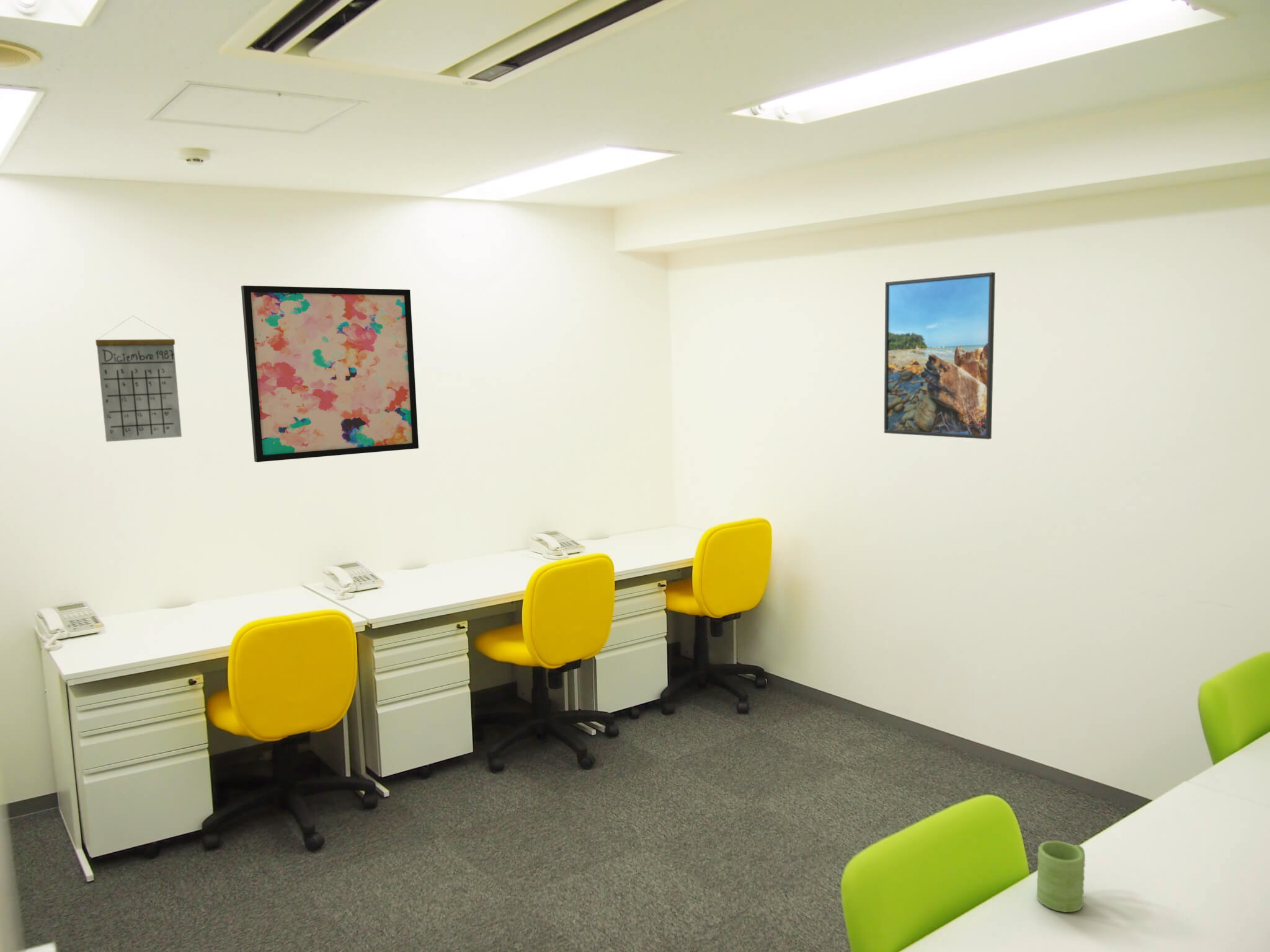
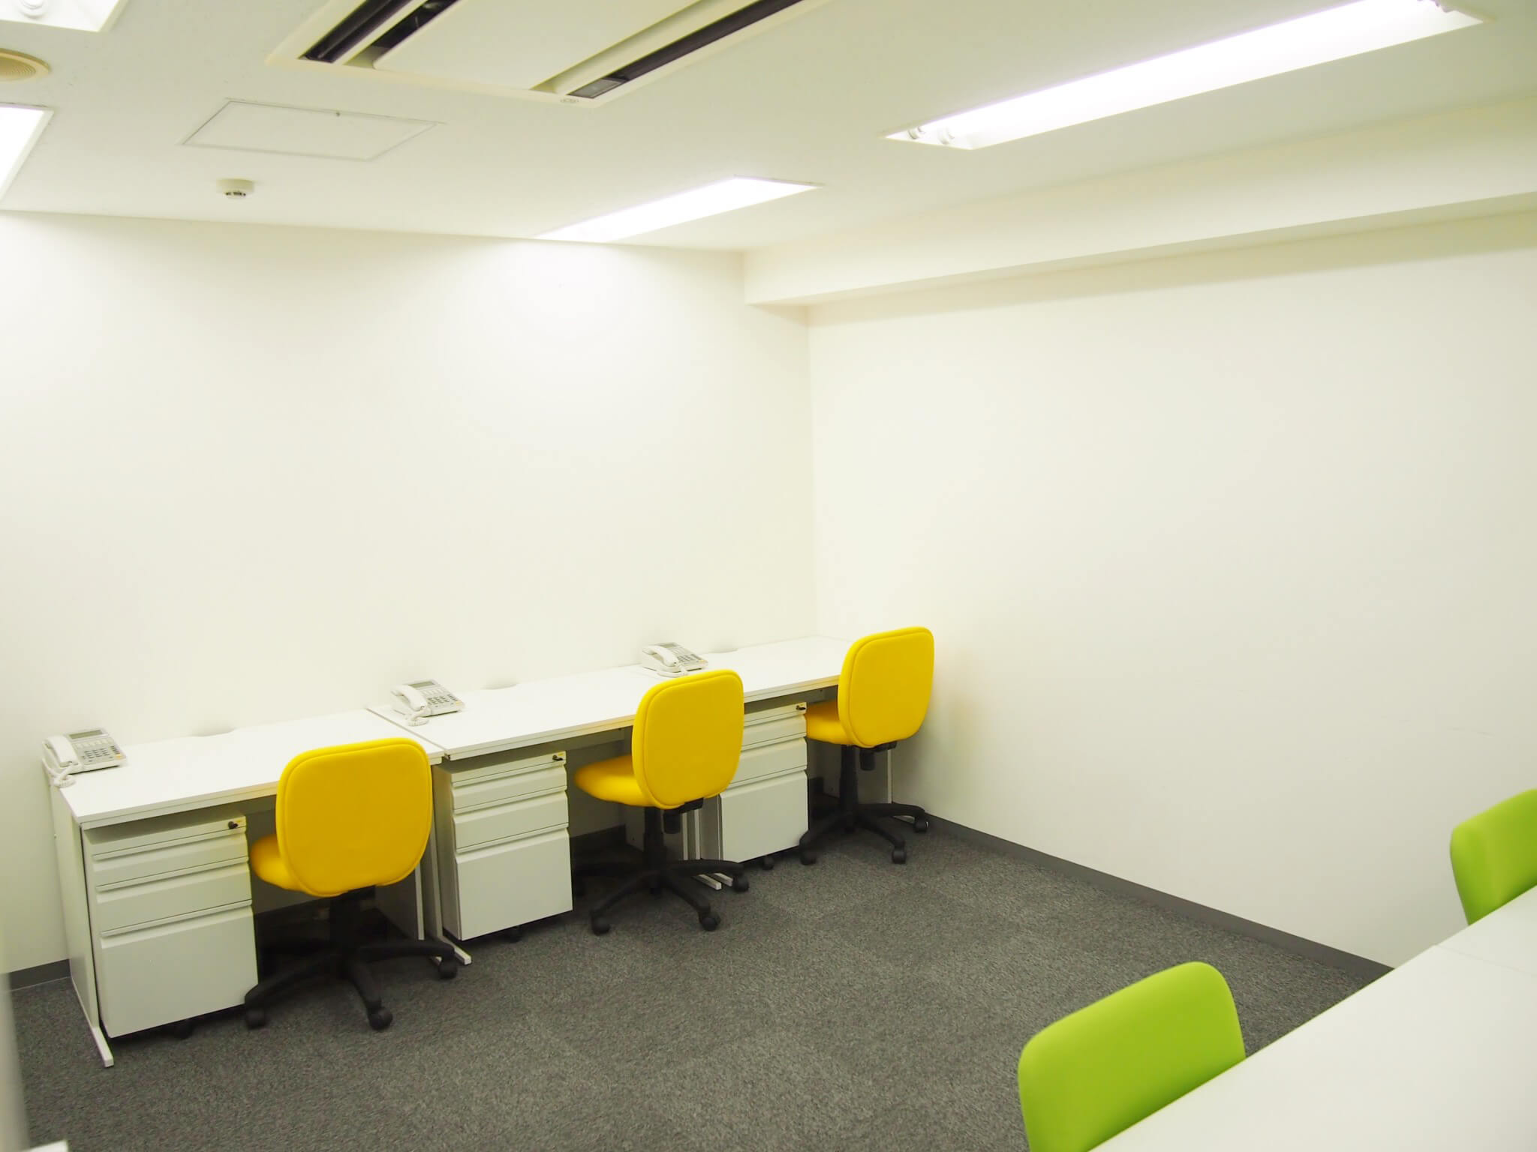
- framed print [884,271,996,440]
- calendar [95,315,182,443]
- mug [1036,840,1086,913]
- wall art [241,285,419,463]
